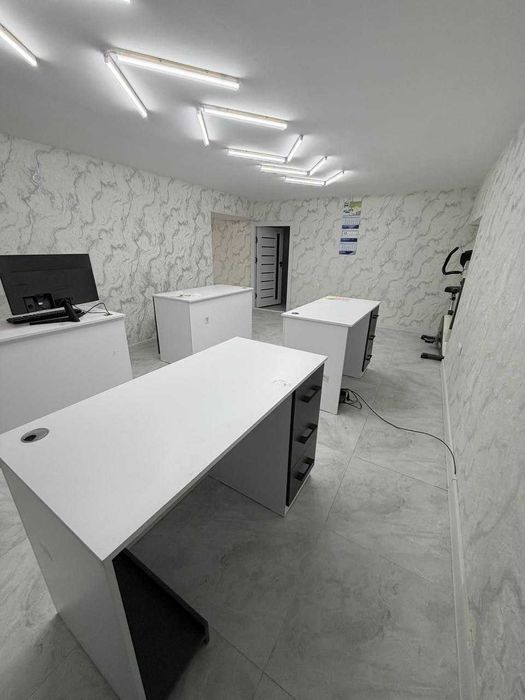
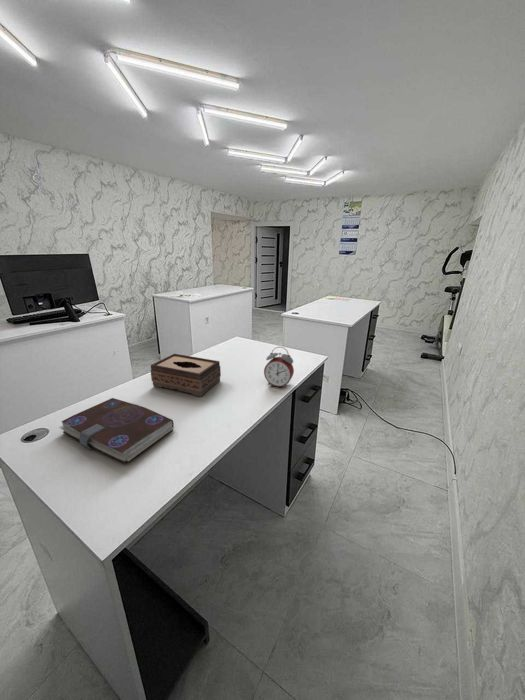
+ tissue box [149,353,222,397]
+ book [58,397,175,465]
+ alarm clock [263,346,295,389]
